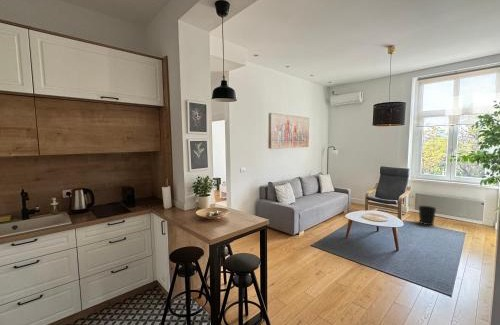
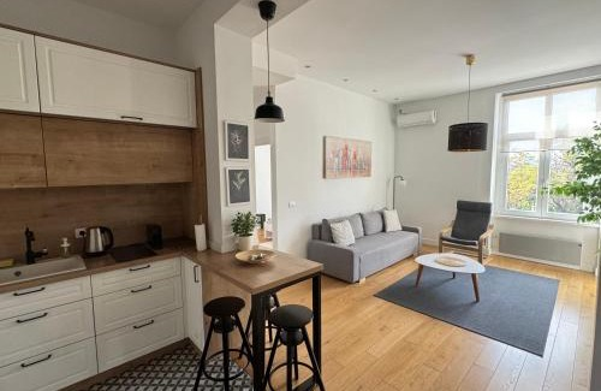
- wastebasket [417,205,437,226]
